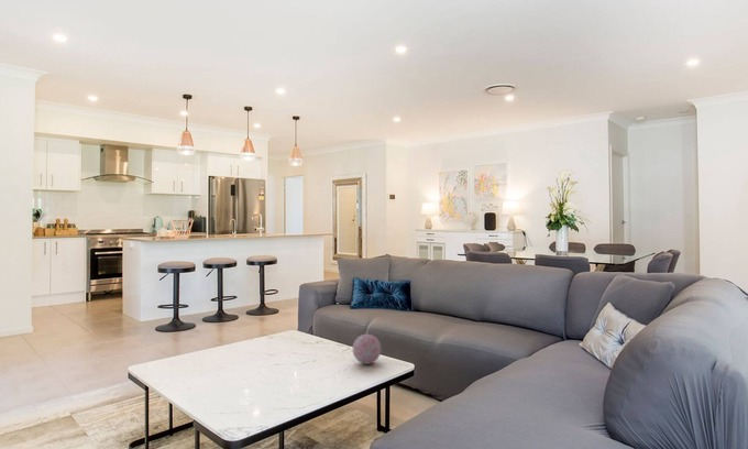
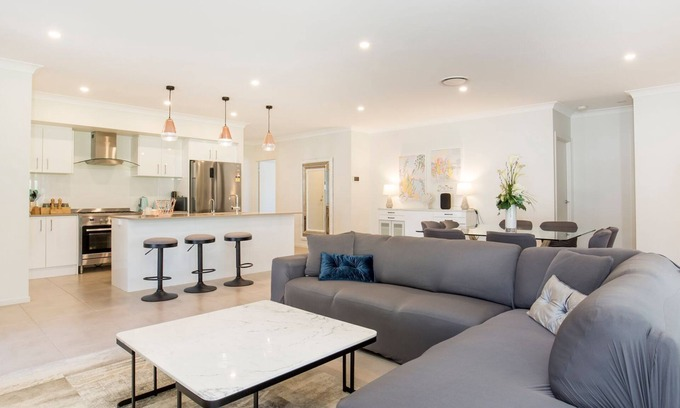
- decorative orb [352,333,382,365]
